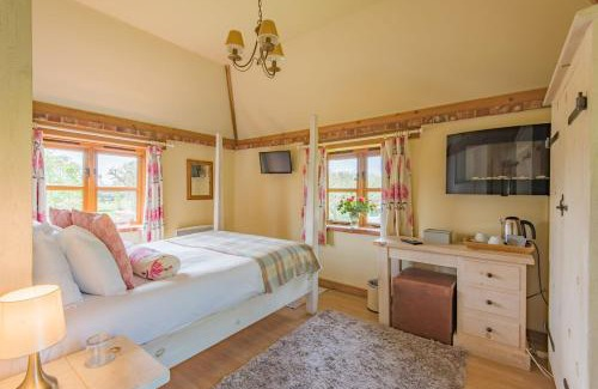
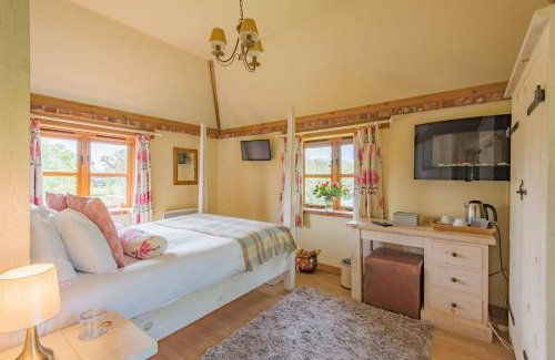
+ backpack [294,246,322,274]
